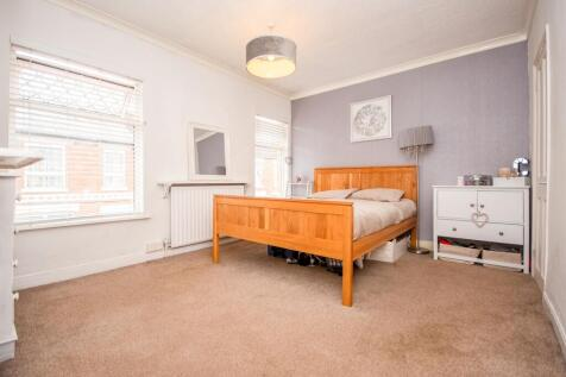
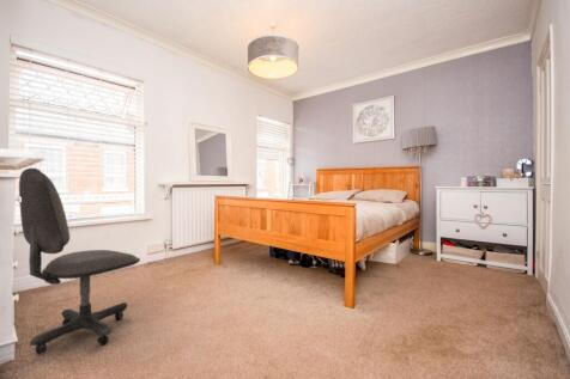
+ office chair [18,167,141,355]
